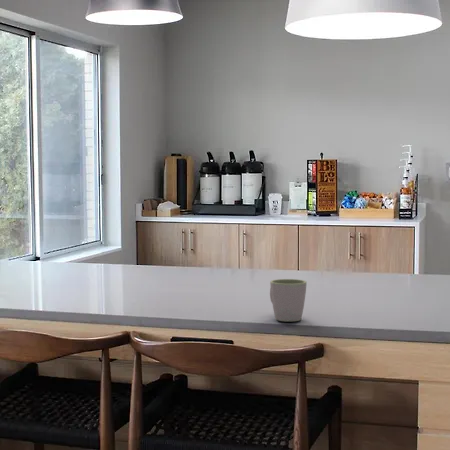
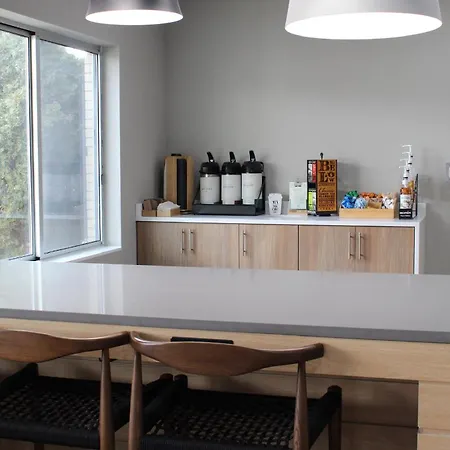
- mug [269,278,308,322]
